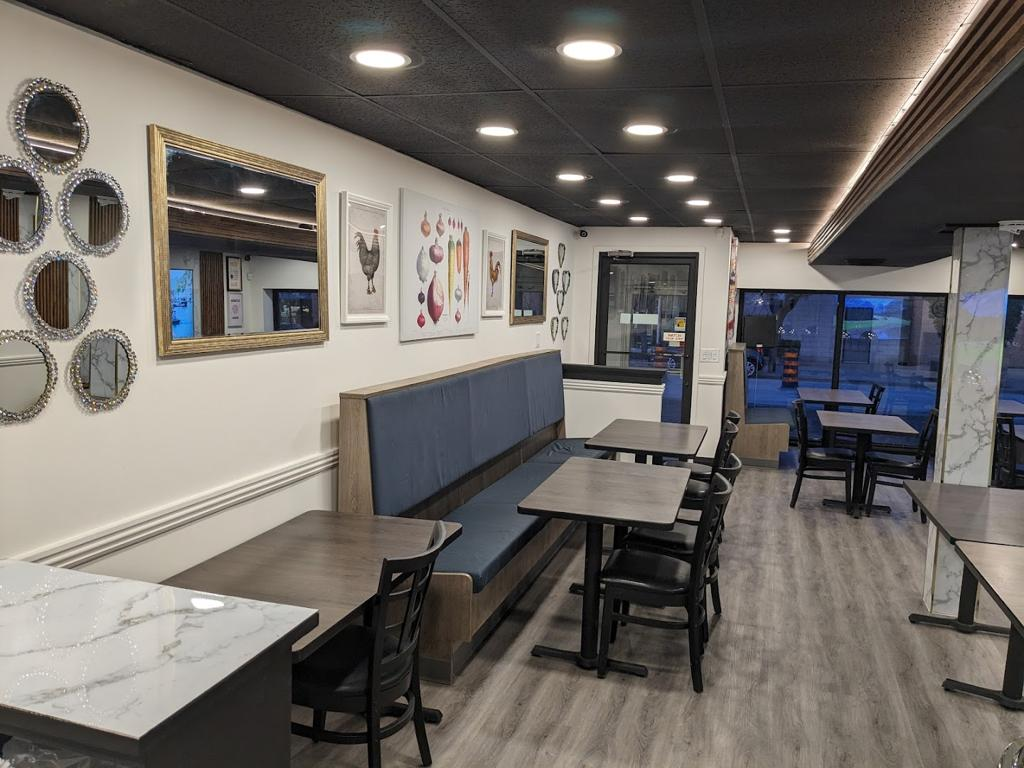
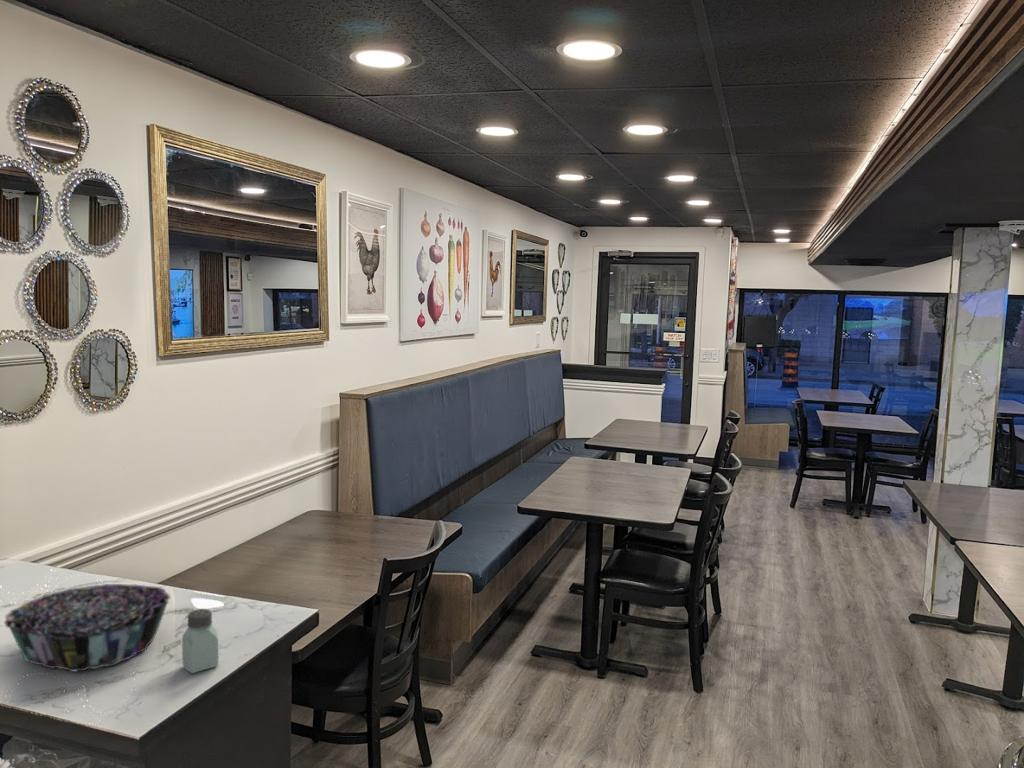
+ decorative bowl [3,583,172,673]
+ saltshaker [181,608,219,674]
